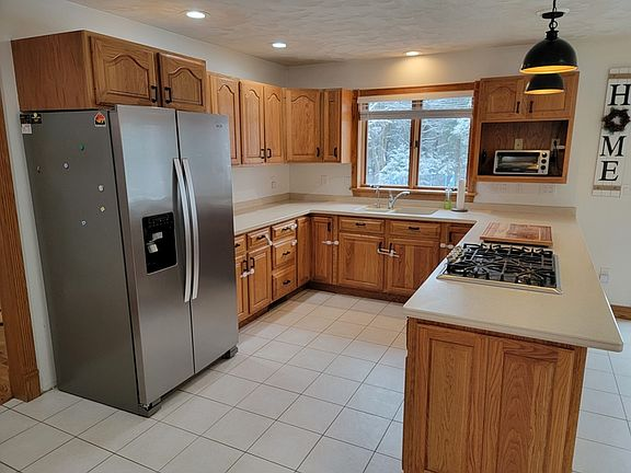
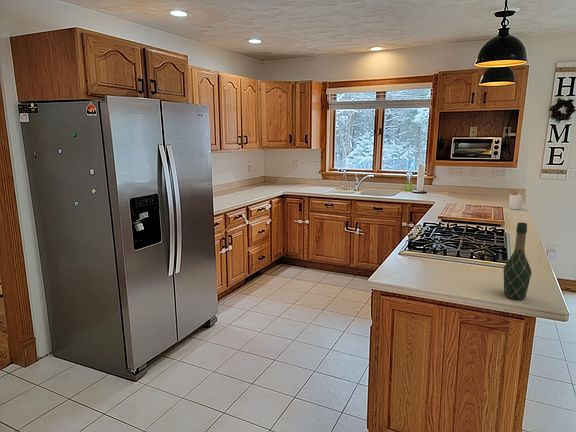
+ wine bottle [503,222,532,300]
+ utensil holder [507,187,526,211]
